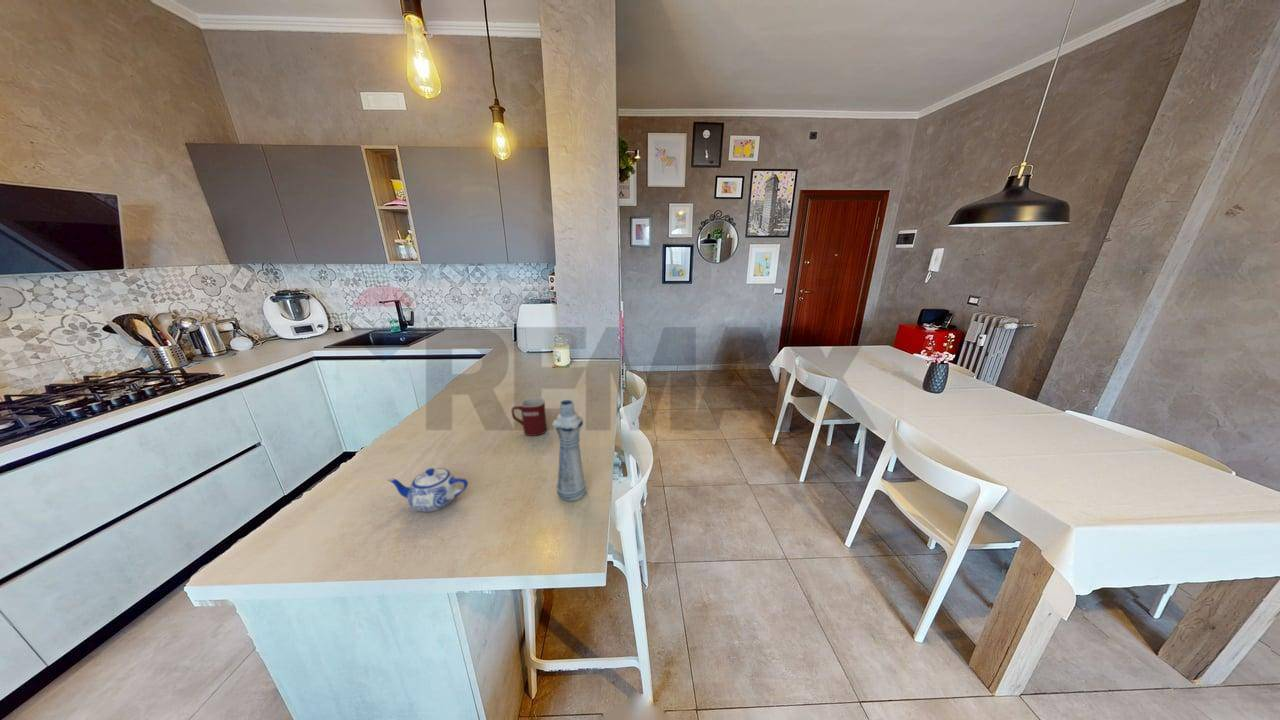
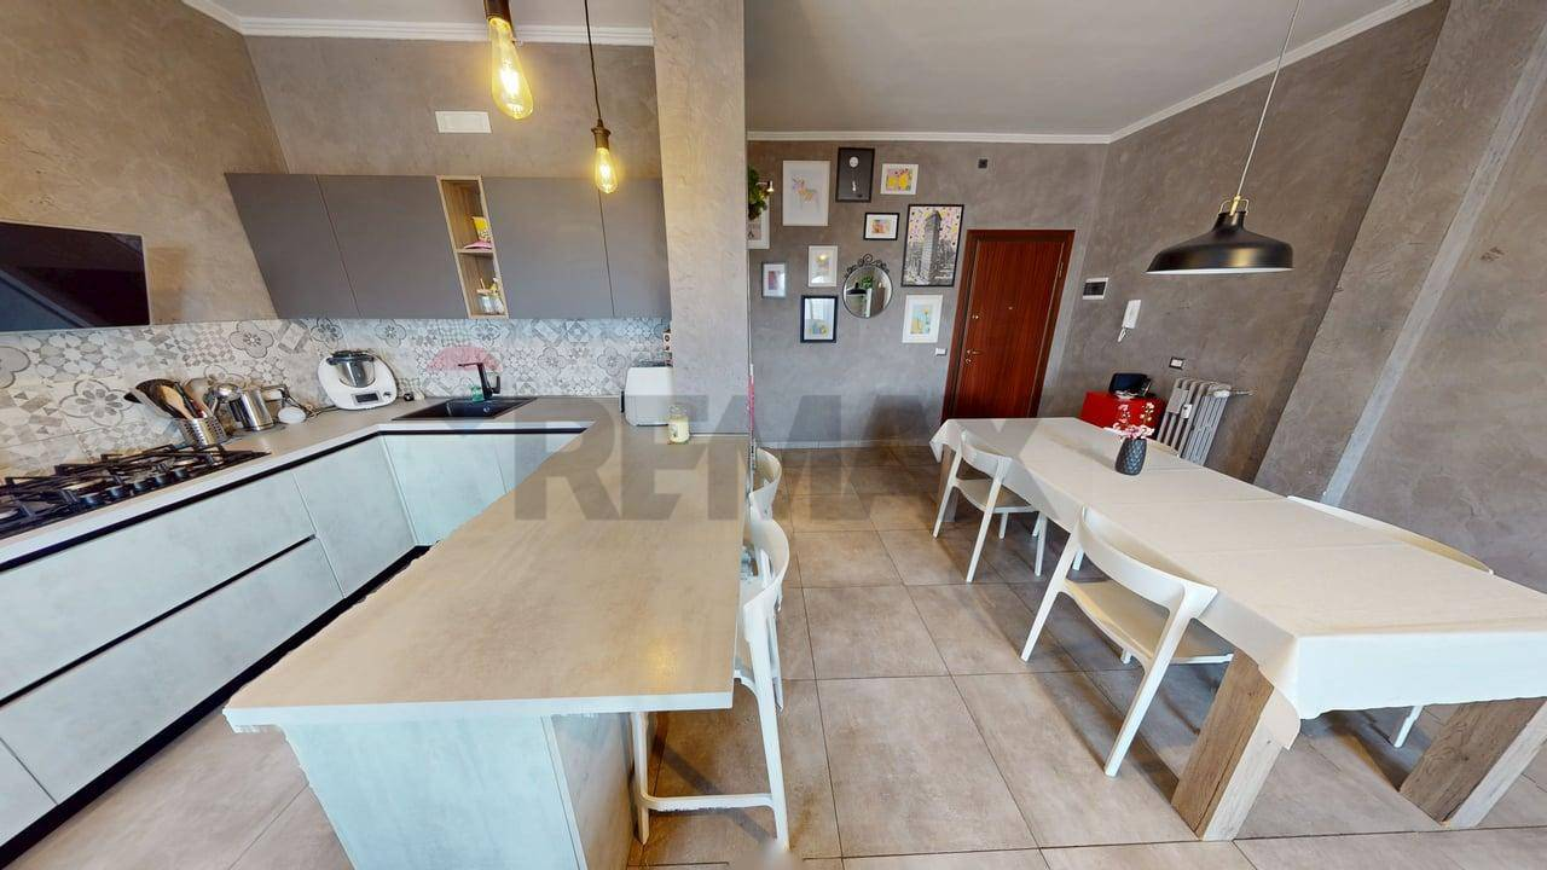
- teapot [387,467,469,513]
- mug [511,397,548,437]
- bottle [552,399,587,502]
